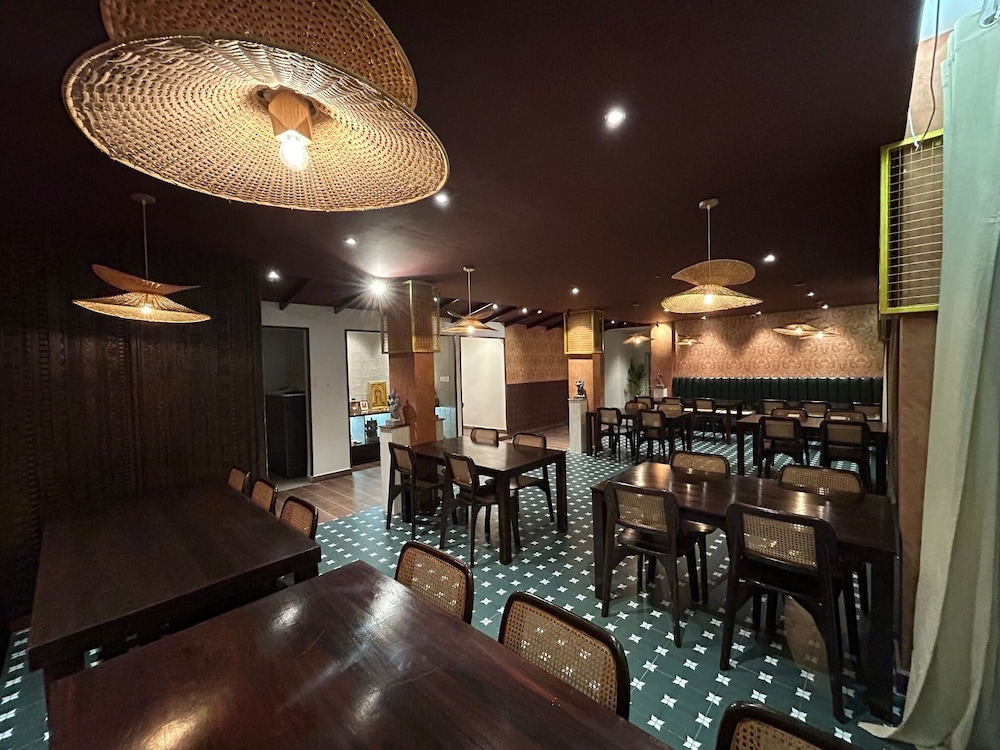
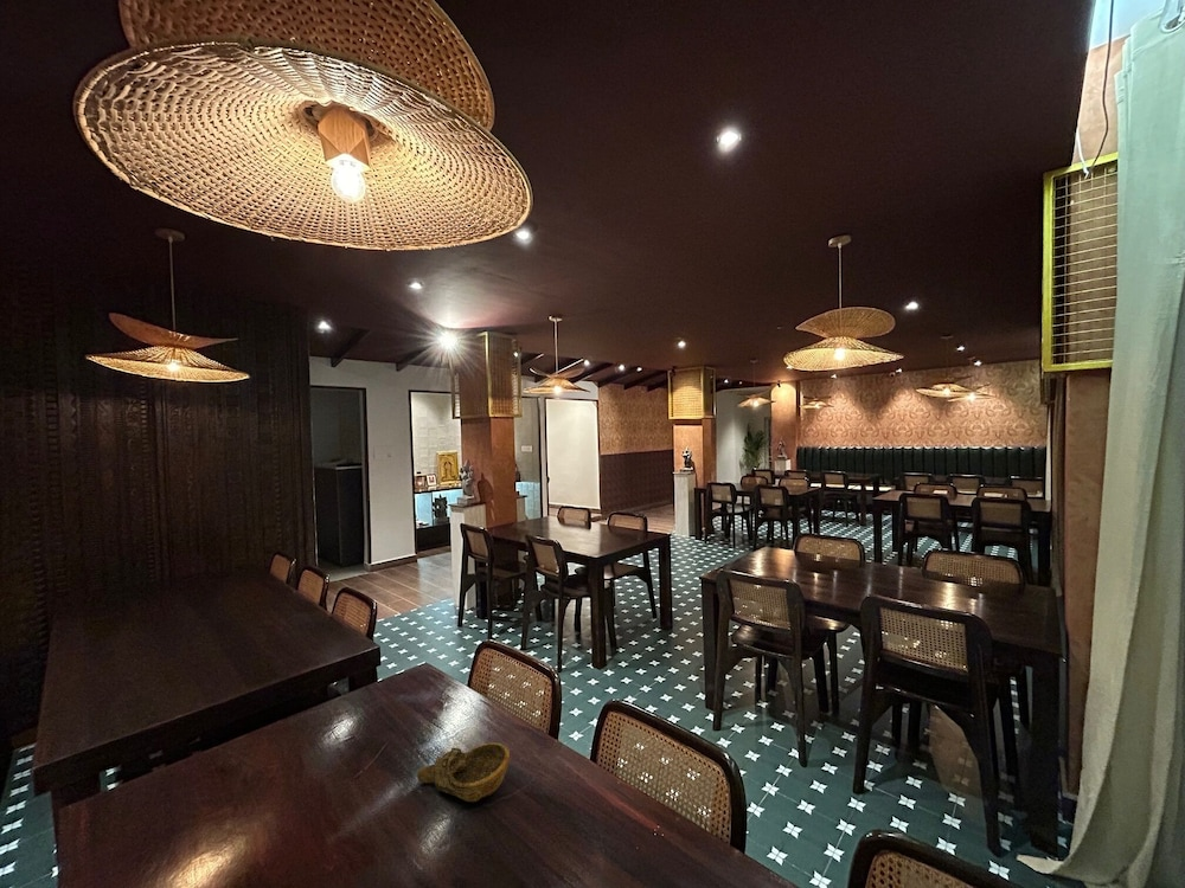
+ decorative bowl [416,741,511,803]
